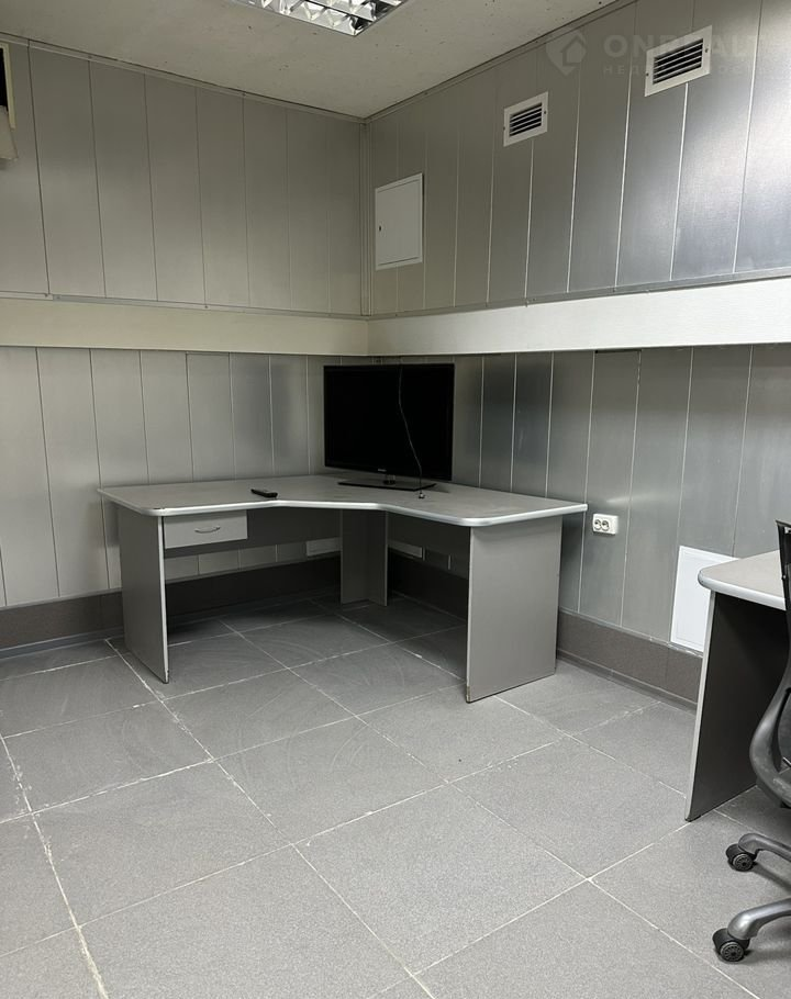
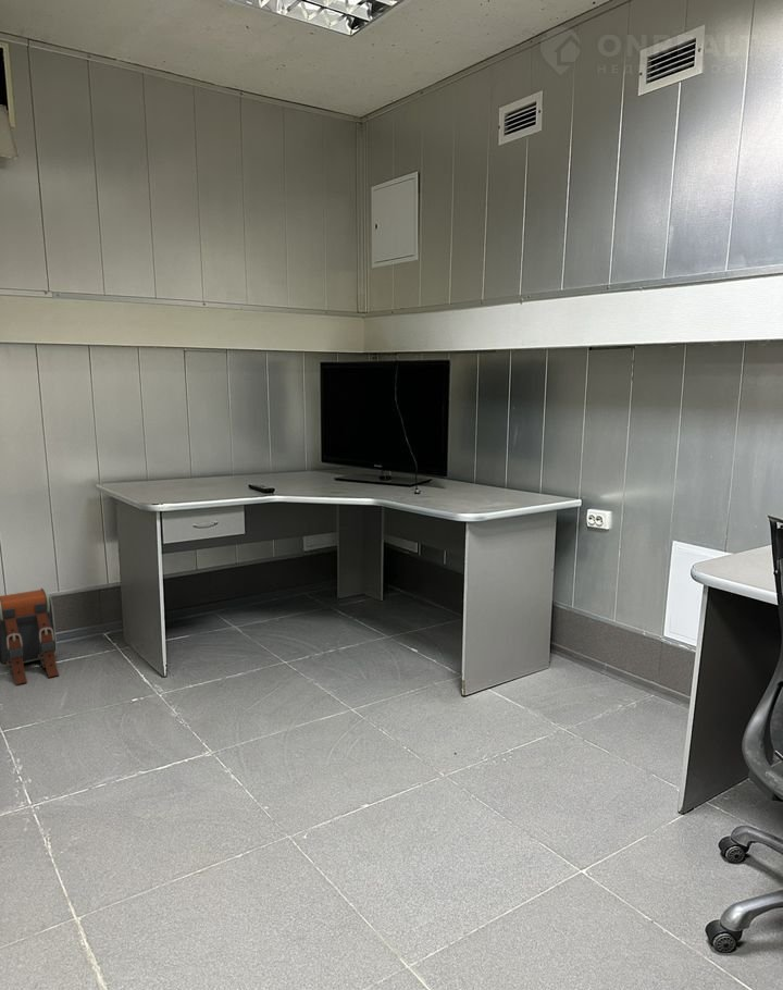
+ backpack [0,586,60,685]
